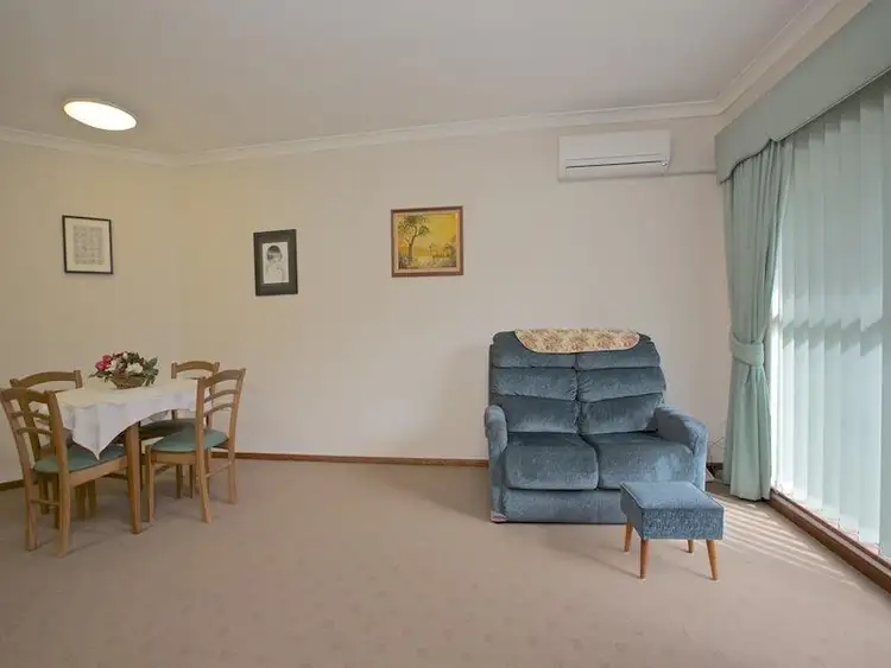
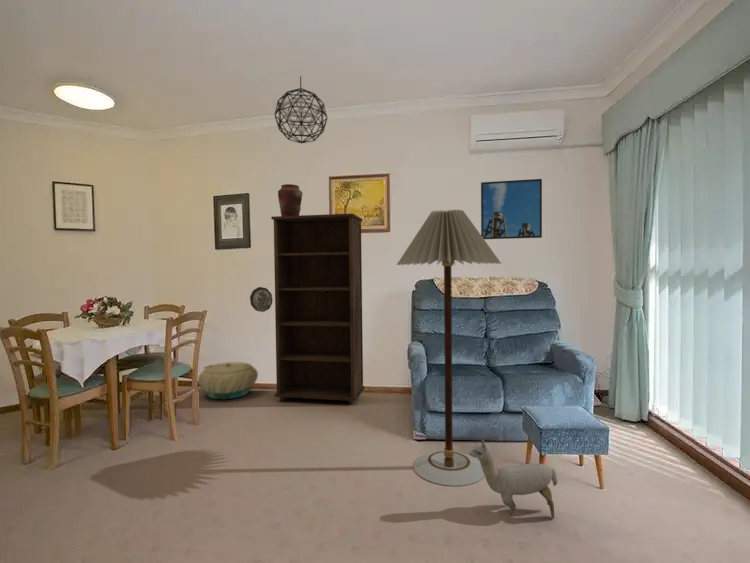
+ floor lamp [396,208,502,487]
+ decorative plate [249,286,274,313]
+ pendant light [274,75,328,144]
+ basket [197,361,259,400]
+ plush toy [468,438,558,520]
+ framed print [480,178,543,240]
+ bookcase [270,213,366,405]
+ vase [277,183,303,216]
